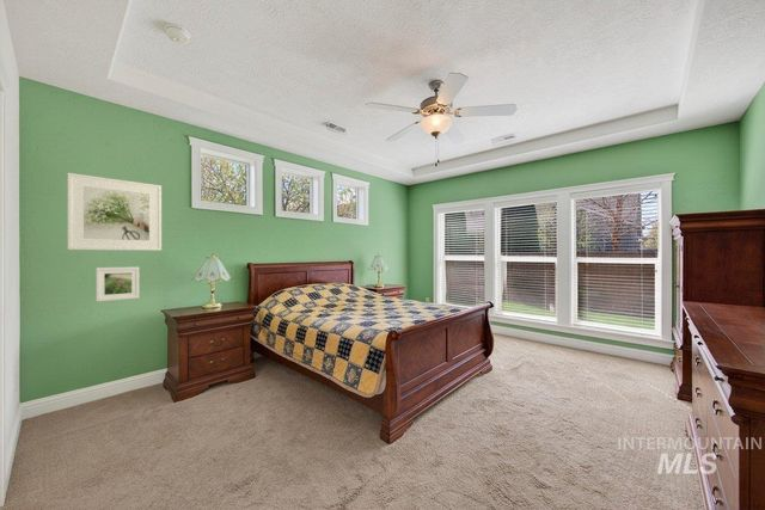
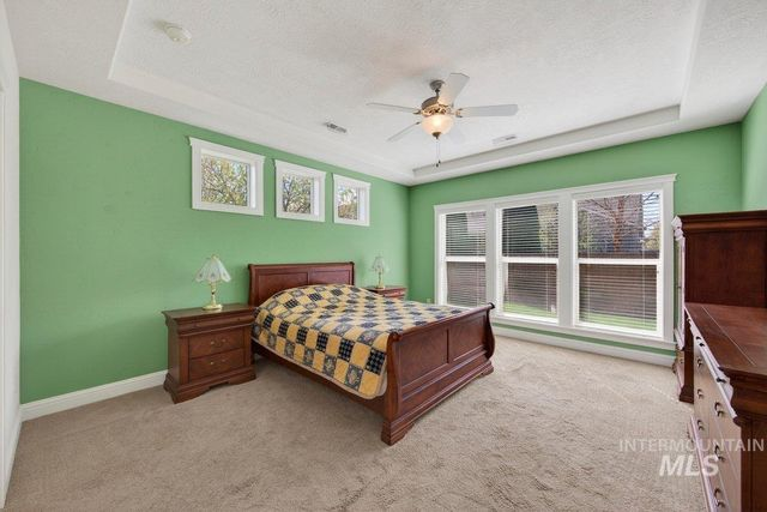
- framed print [66,172,163,252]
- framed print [94,265,140,302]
